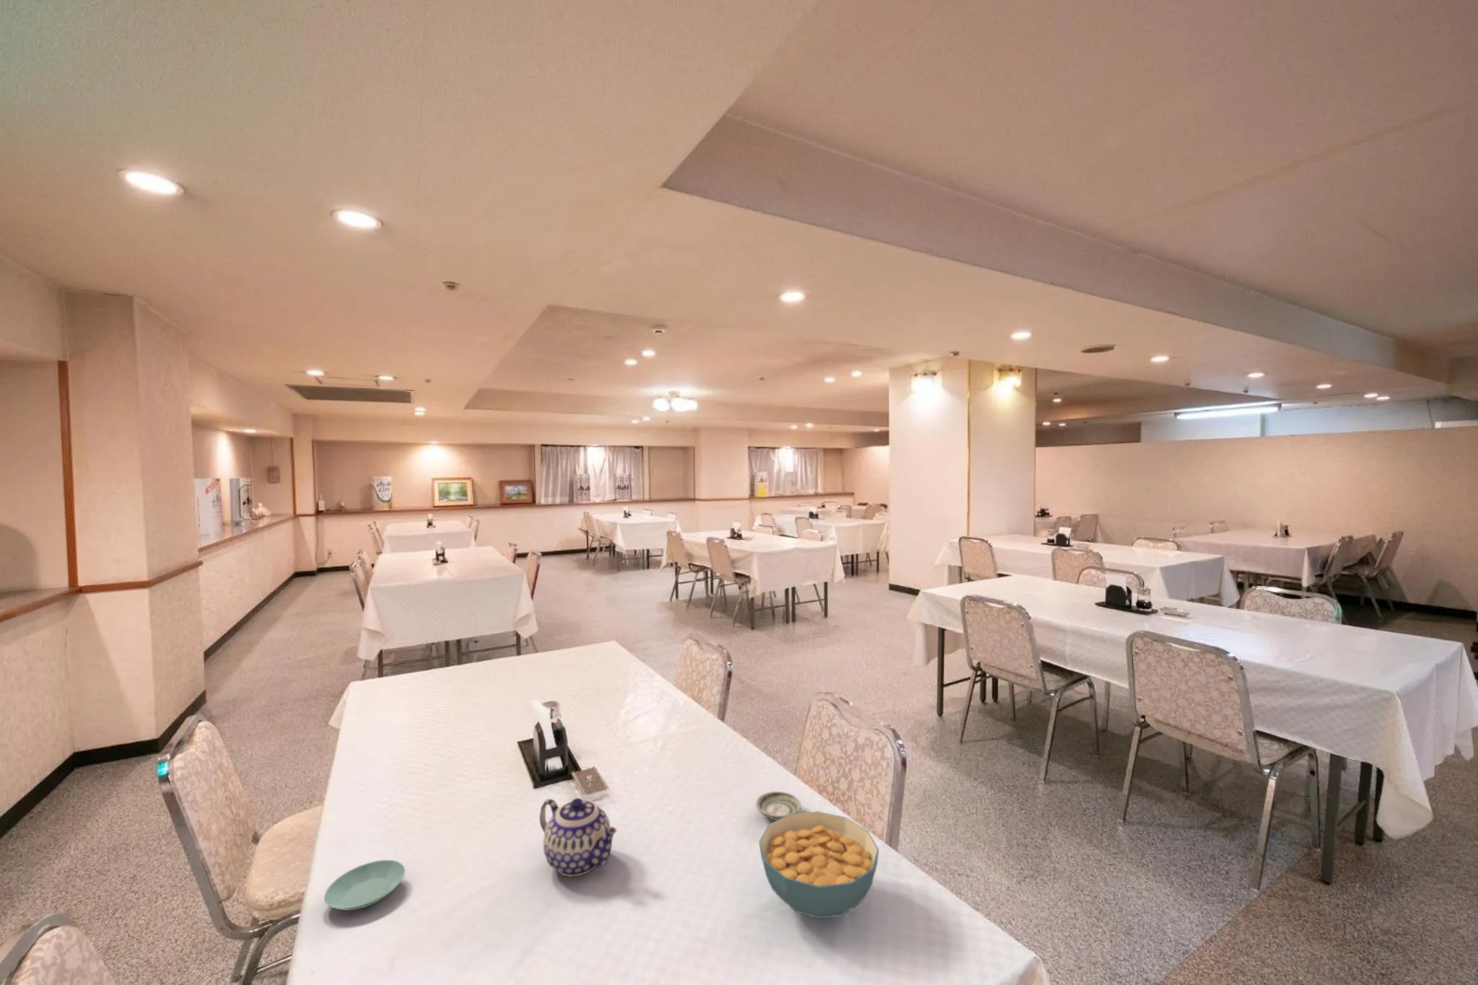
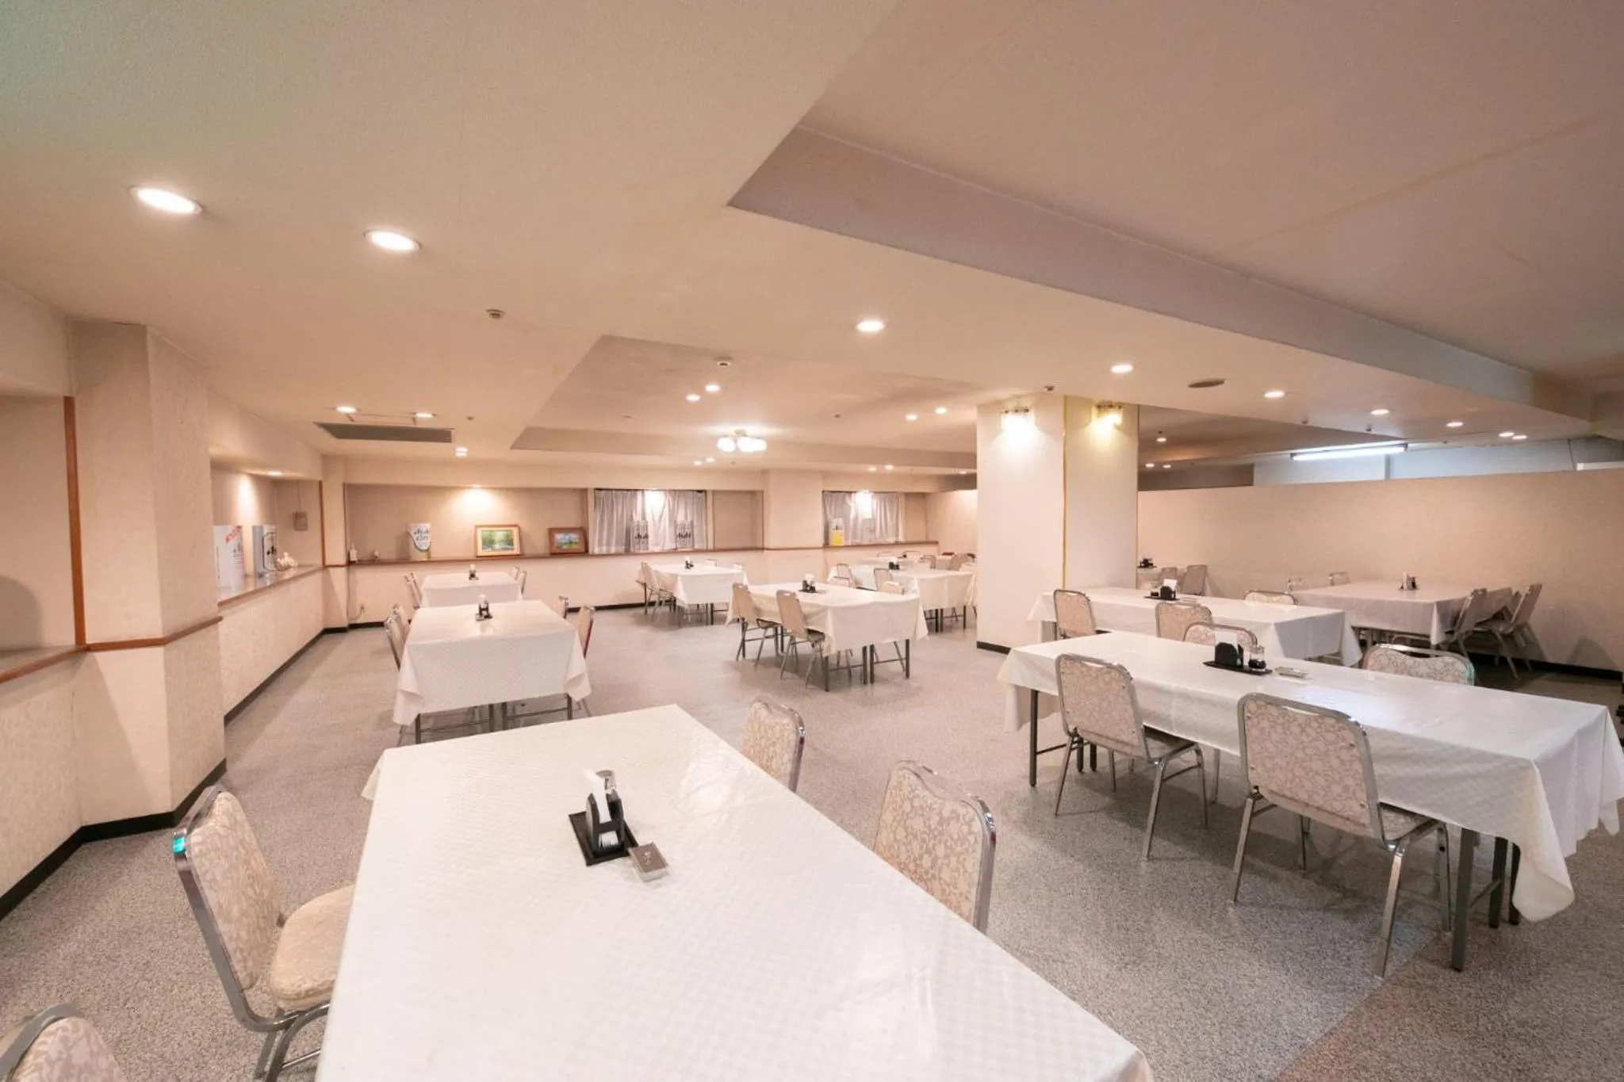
- cereal bowl [758,810,880,919]
- saucer [755,790,802,821]
- teapot [540,797,618,877]
- saucer [323,860,407,911]
